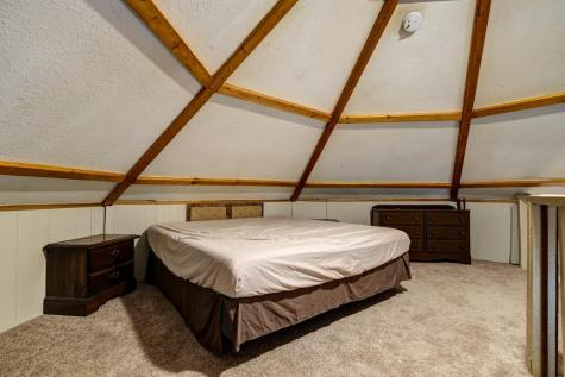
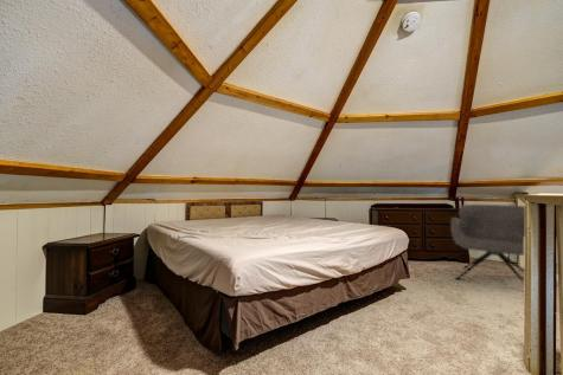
+ armchair [450,203,526,284]
